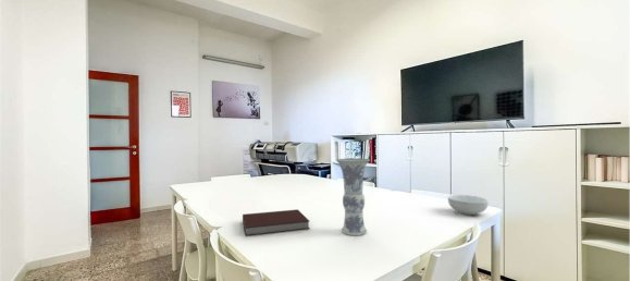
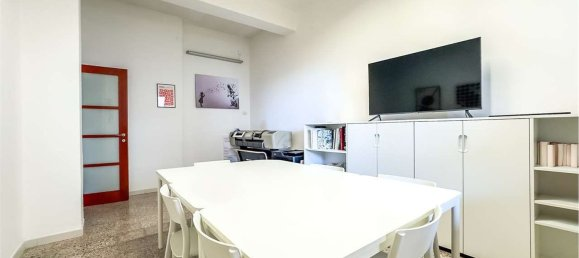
- notebook [242,208,311,237]
- vase [335,157,371,236]
- cereal bowl [447,194,489,216]
